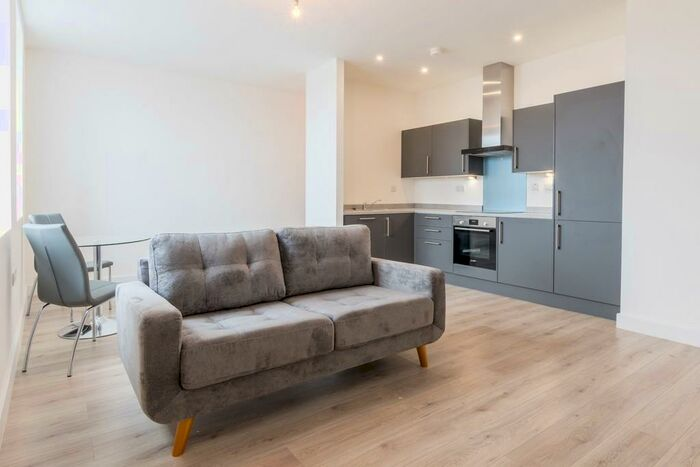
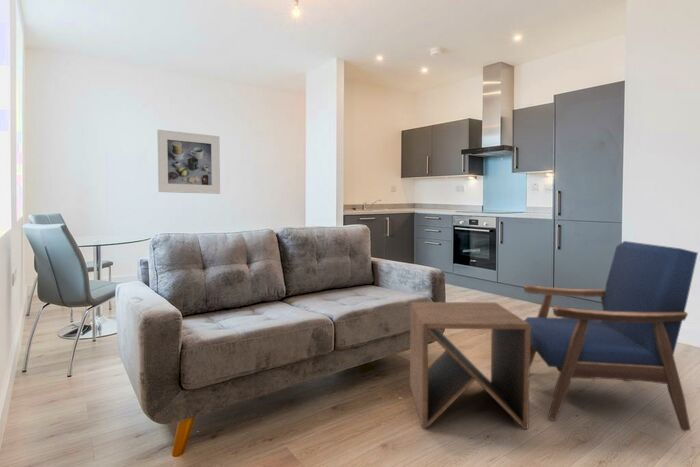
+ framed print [156,129,221,195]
+ armchair [523,240,699,432]
+ side table [409,301,531,430]
